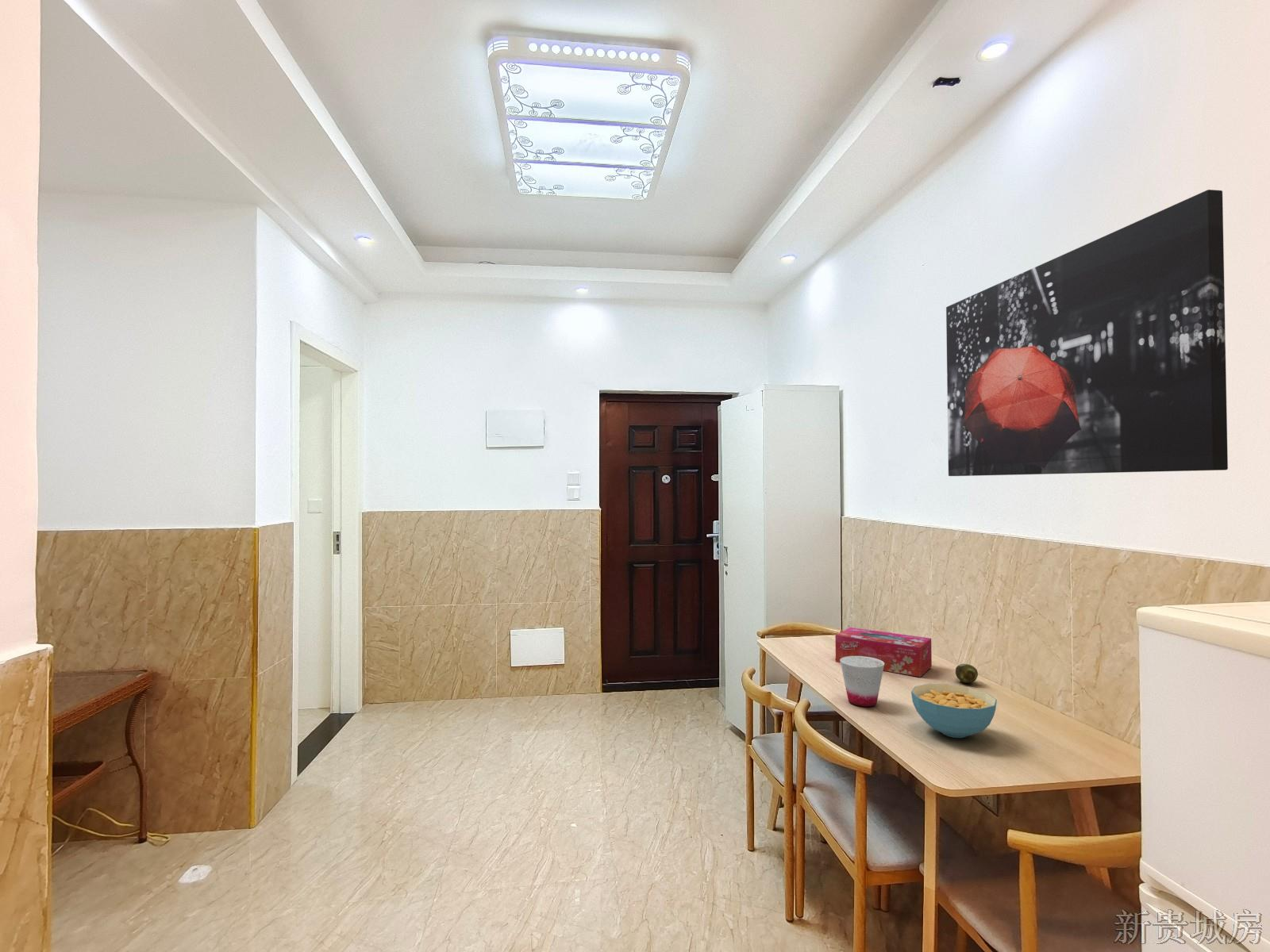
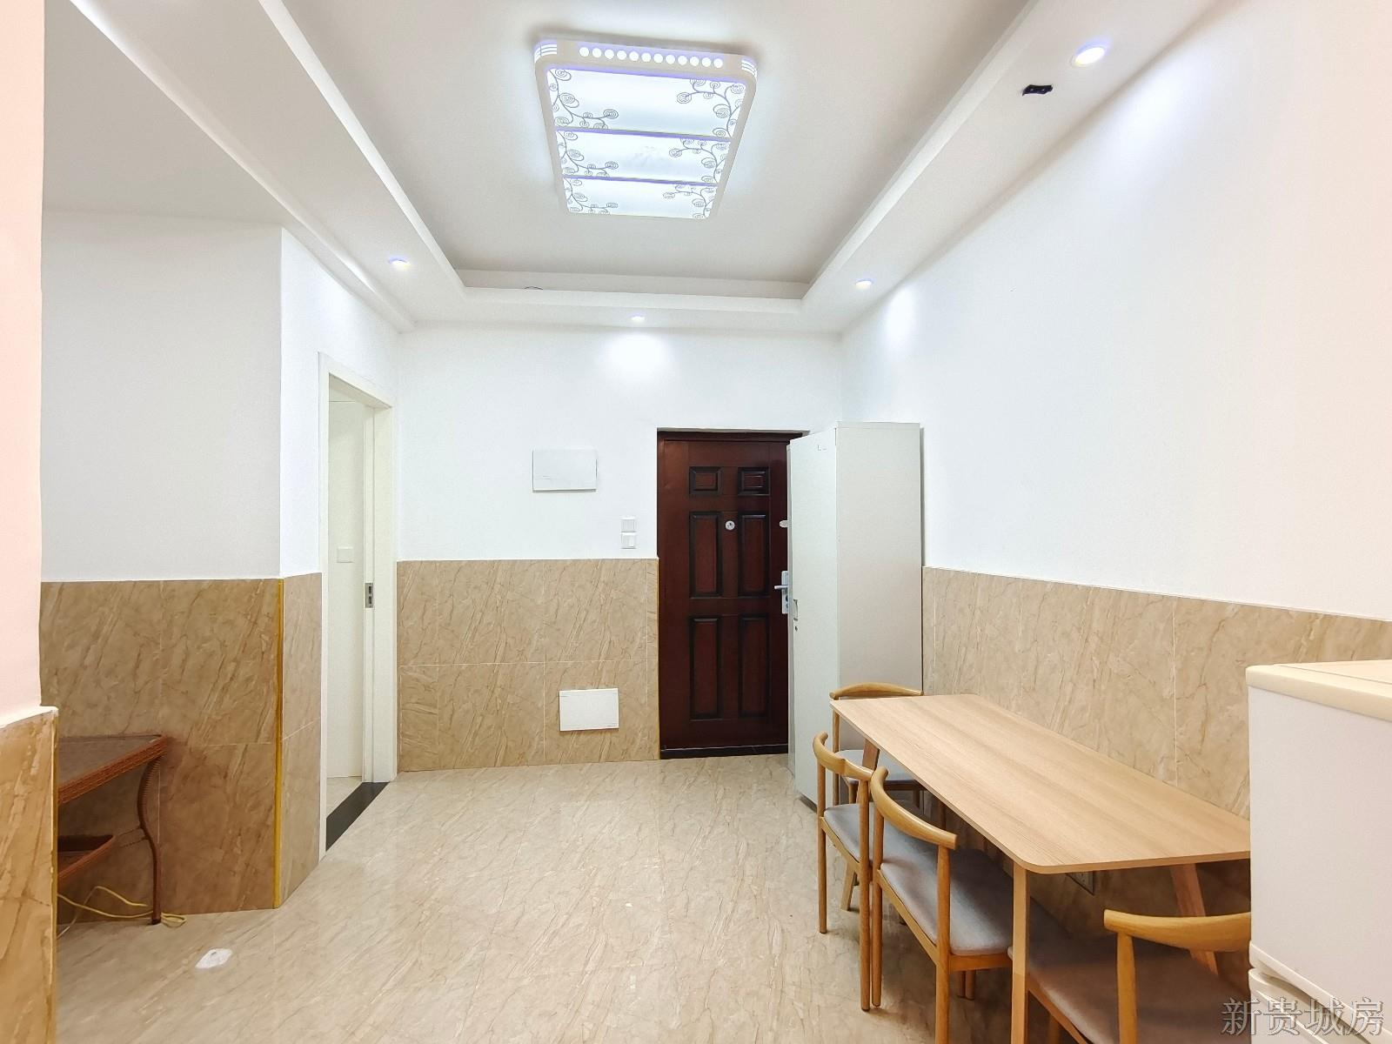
- tissue box [834,627,933,678]
- wall art [945,189,1229,477]
- cereal bowl [910,683,998,739]
- cup [840,656,884,708]
- fruit [955,663,979,684]
